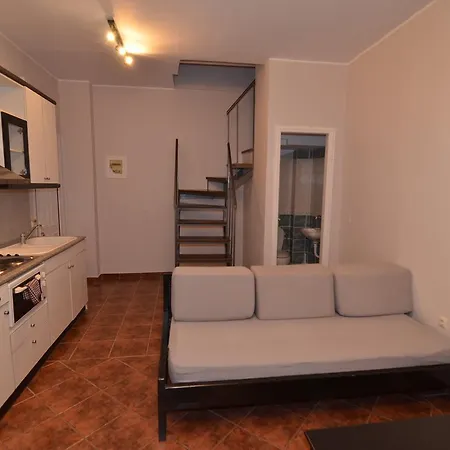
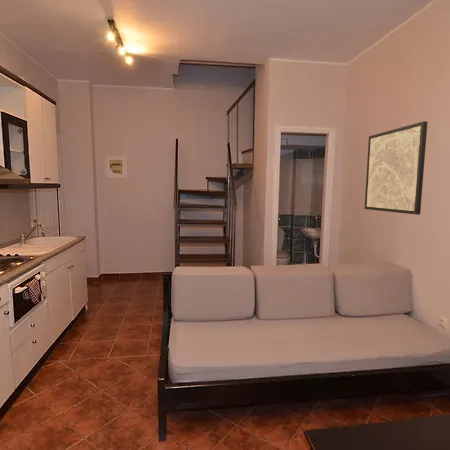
+ wall art [364,120,428,216]
